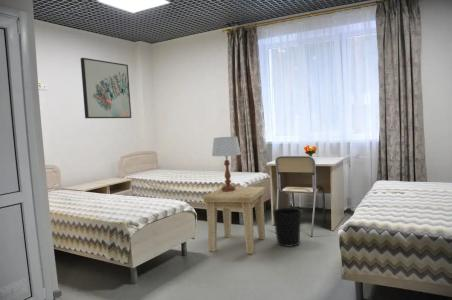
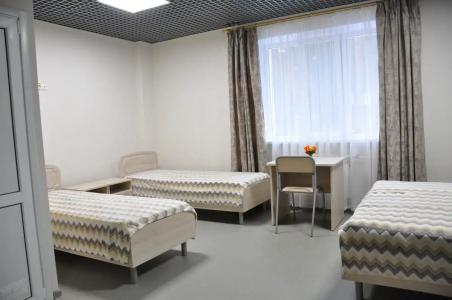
- wall art [80,57,132,119]
- wastebasket [272,207,302,248]
- table lamp [211,136,242,191]
- side table [202,186,266,255]
